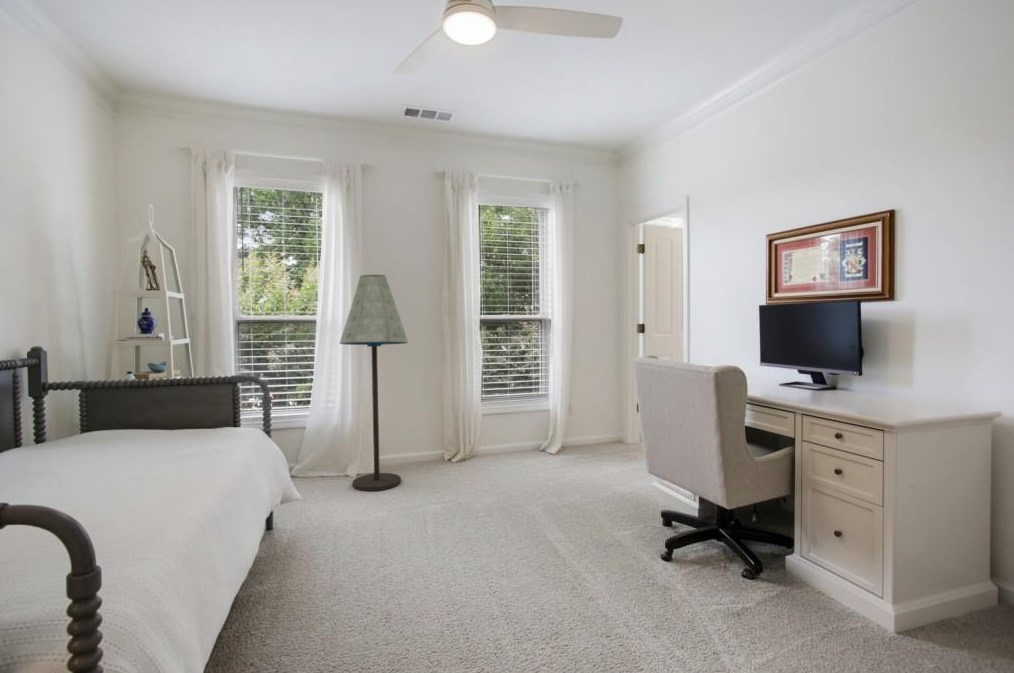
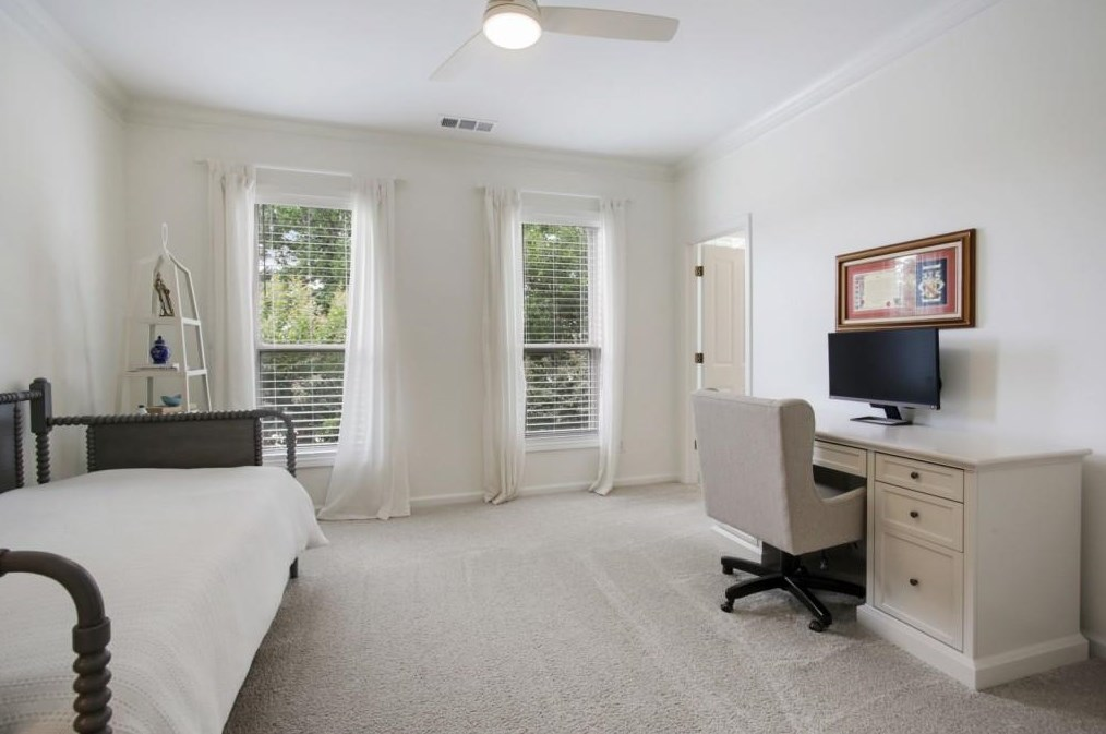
- floor lamp [338,274,409,492]
